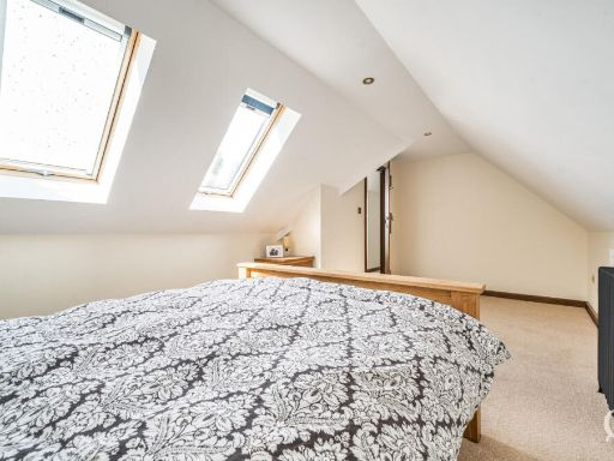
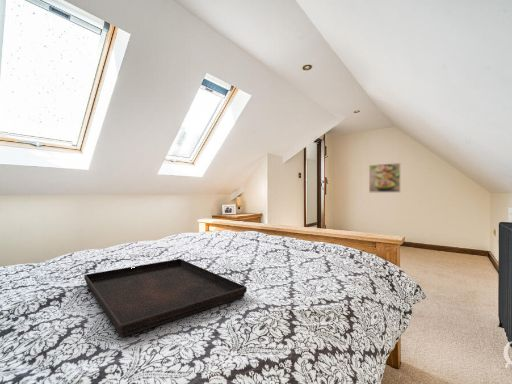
+ serving tray [83,258,248,338]
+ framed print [368,162,401,193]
